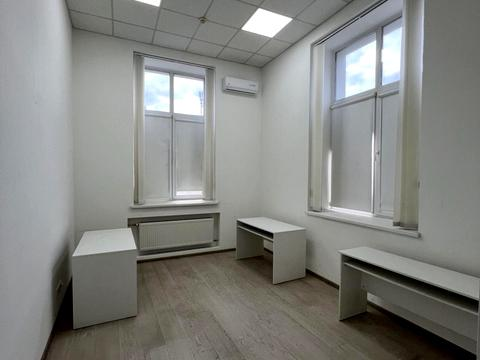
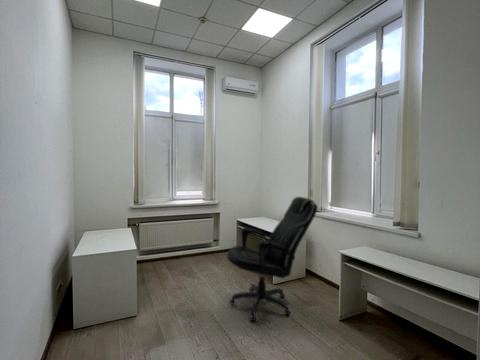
+ office chair [226,196,319,323]
